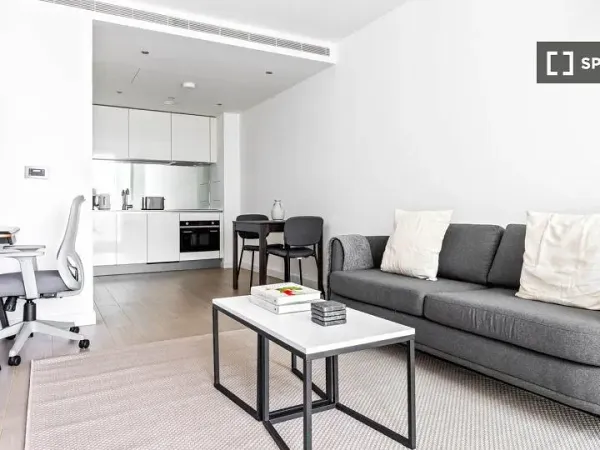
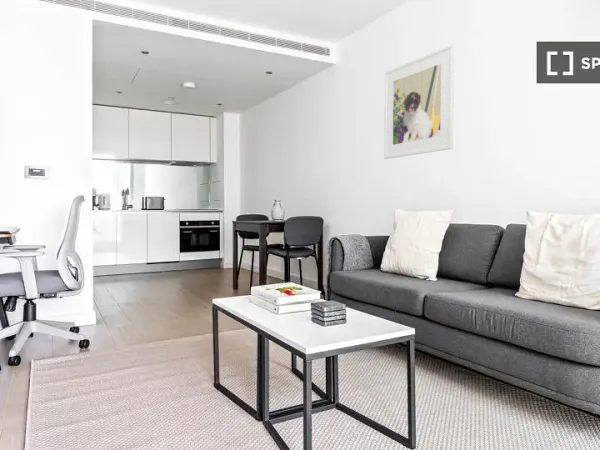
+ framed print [383,43,455,160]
